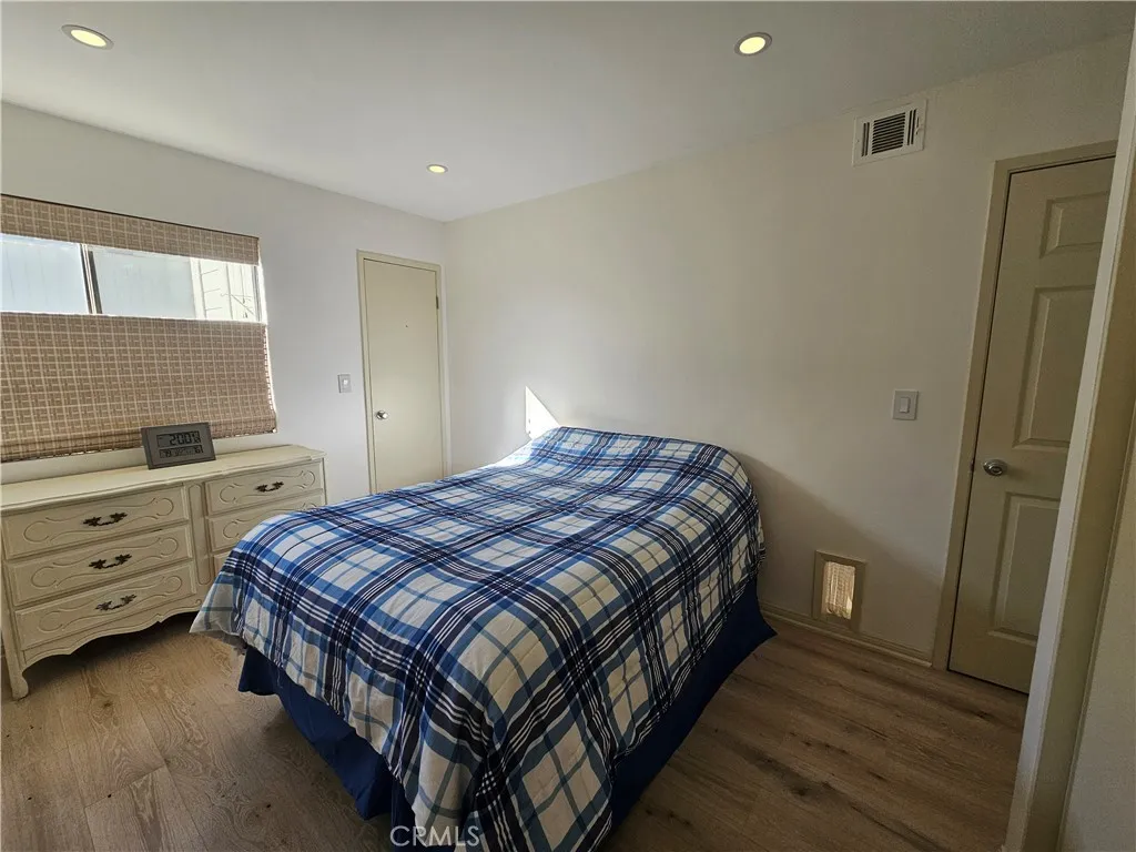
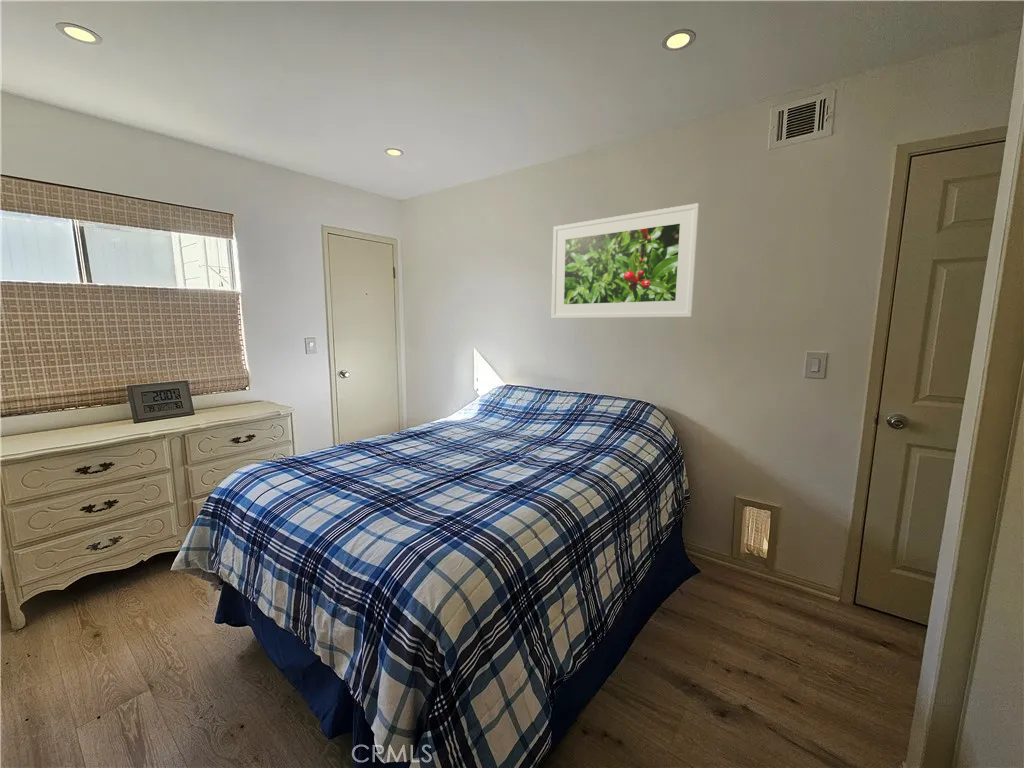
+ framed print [551,202,700,319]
